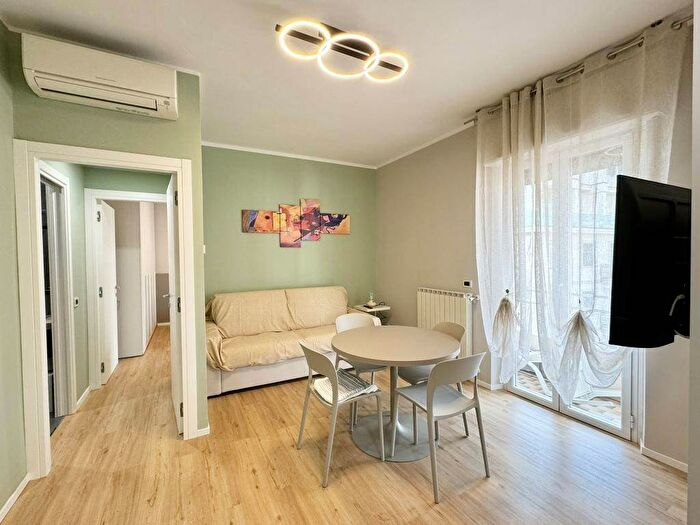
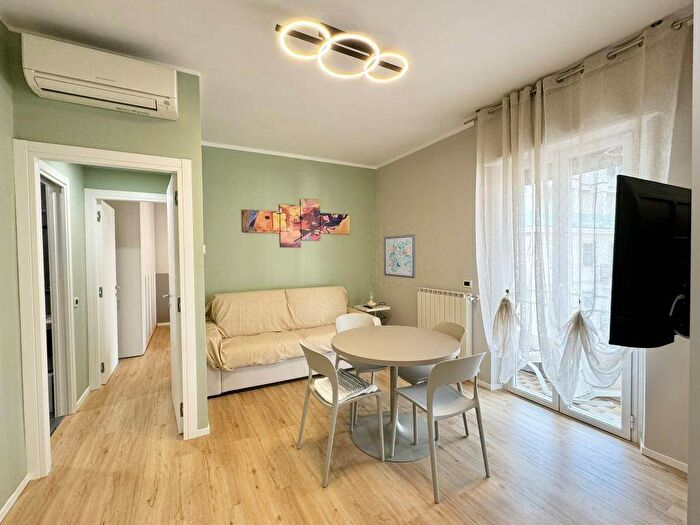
+ wall art [383,233,416,280]
